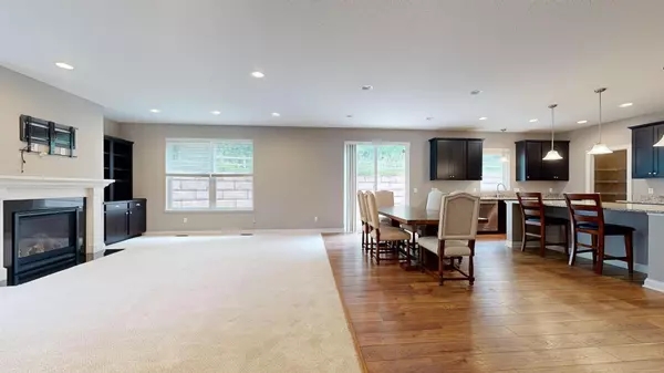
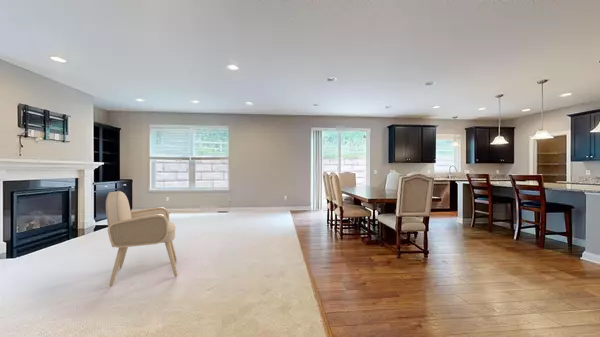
+ armchair [105,190,178,287]
